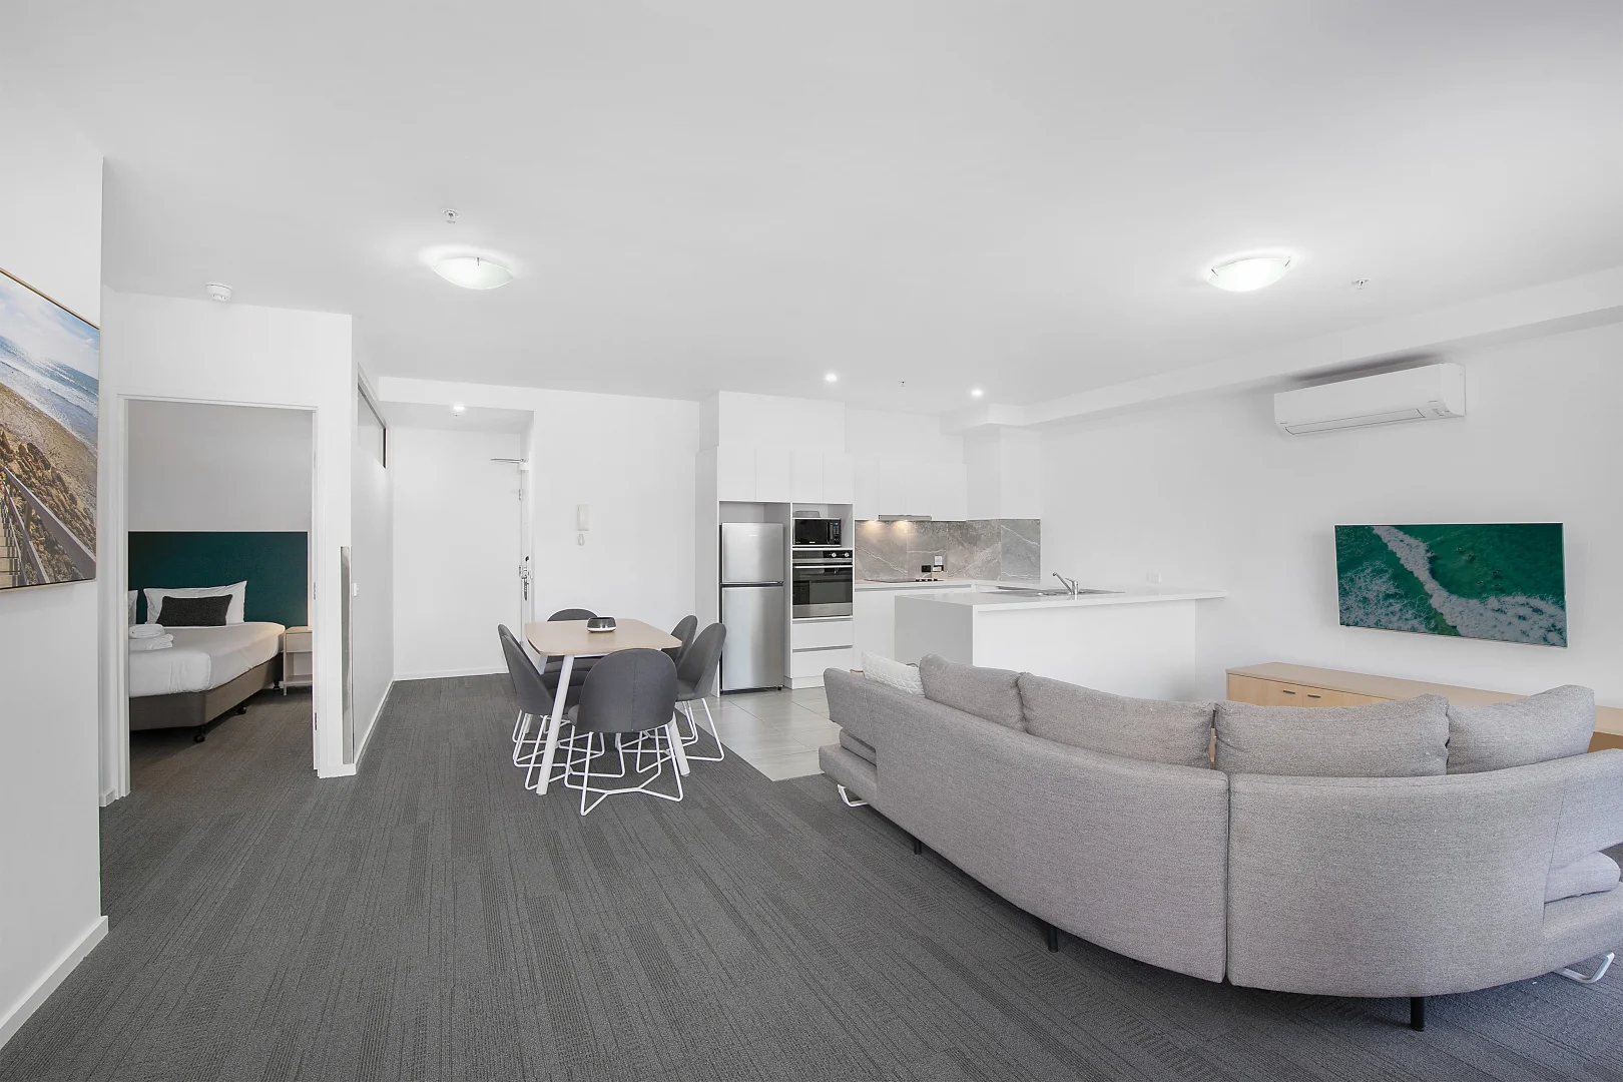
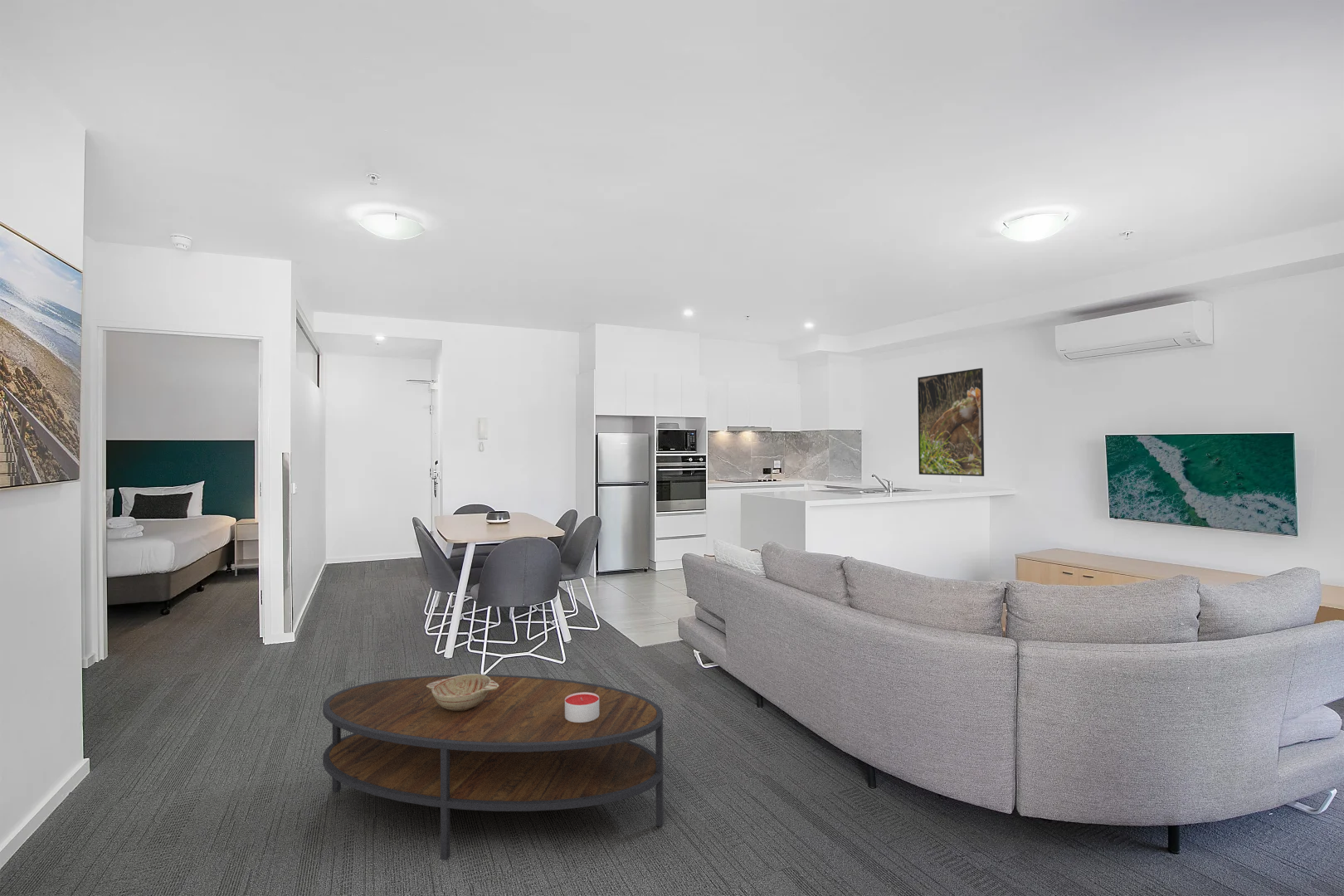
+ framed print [917,368,985,477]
+ decorative bowl [426,673,499,711]
+ coffee table [322,674,665,861]
+ candle [565,693,599,723]
